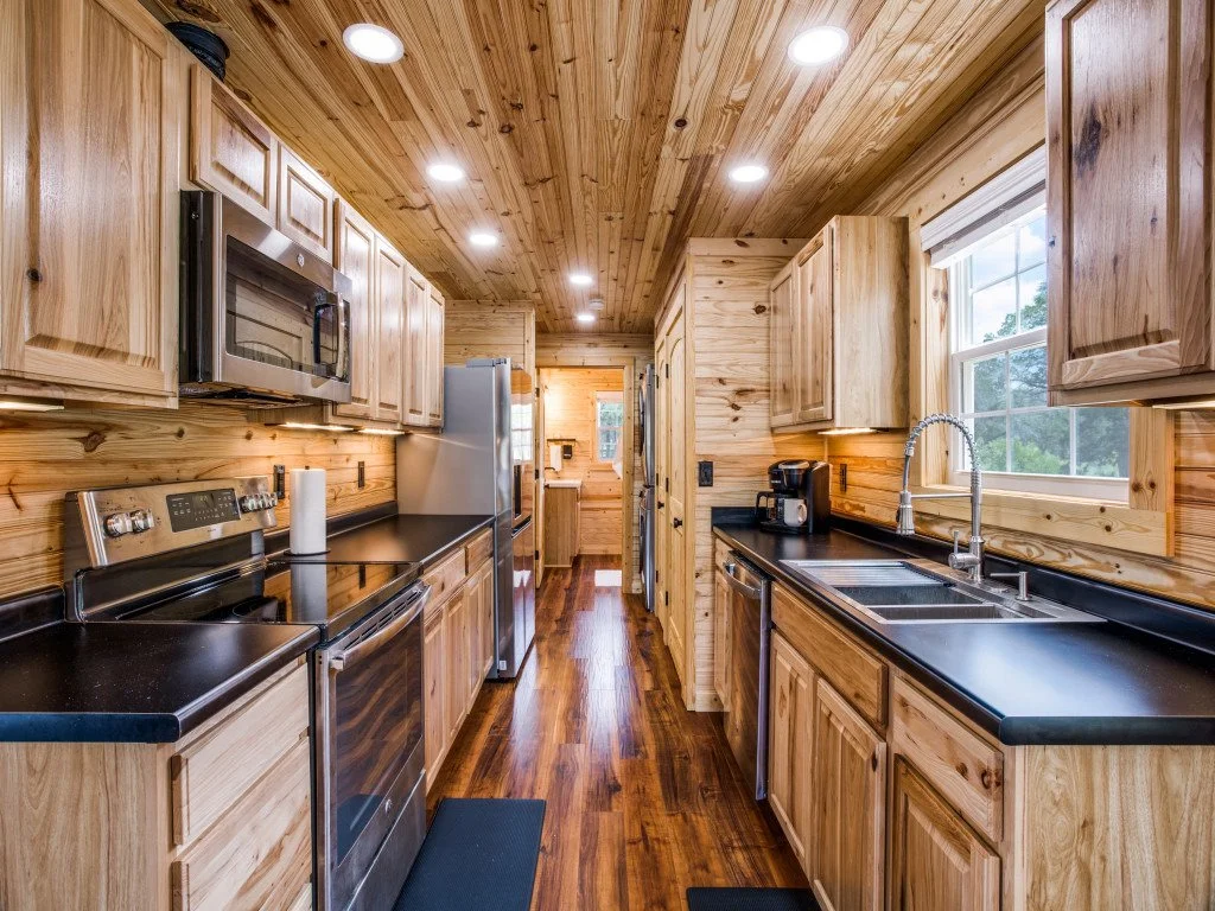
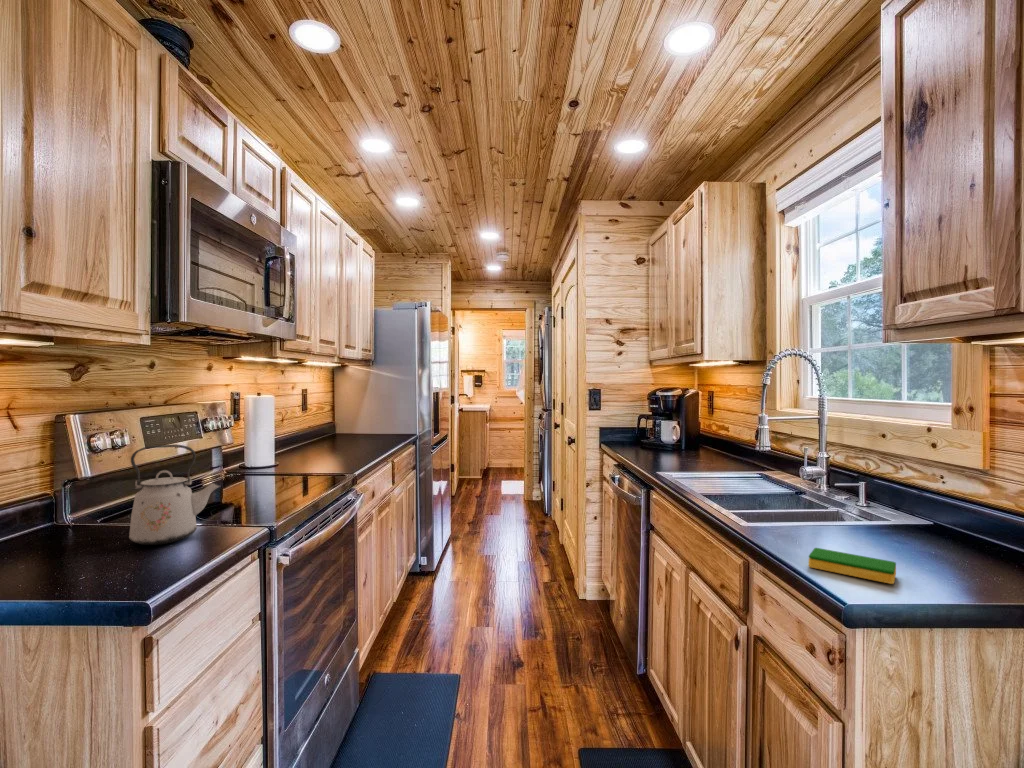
+ kettle [128,444,221,546]
+ dish sponge [808,547,897,585]
